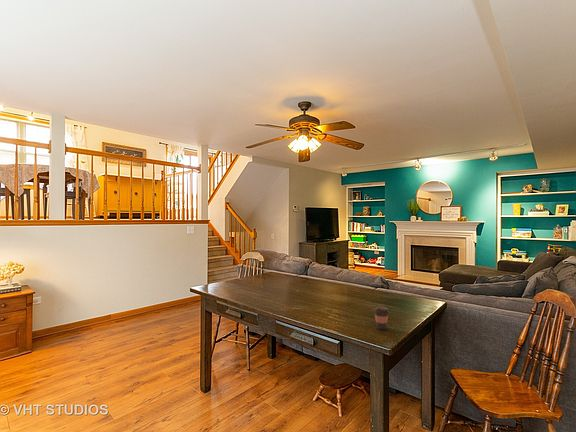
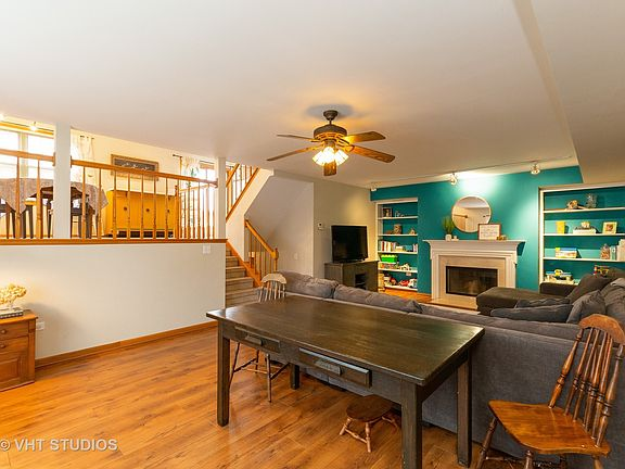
- coffee cup [373,305,390,331]
